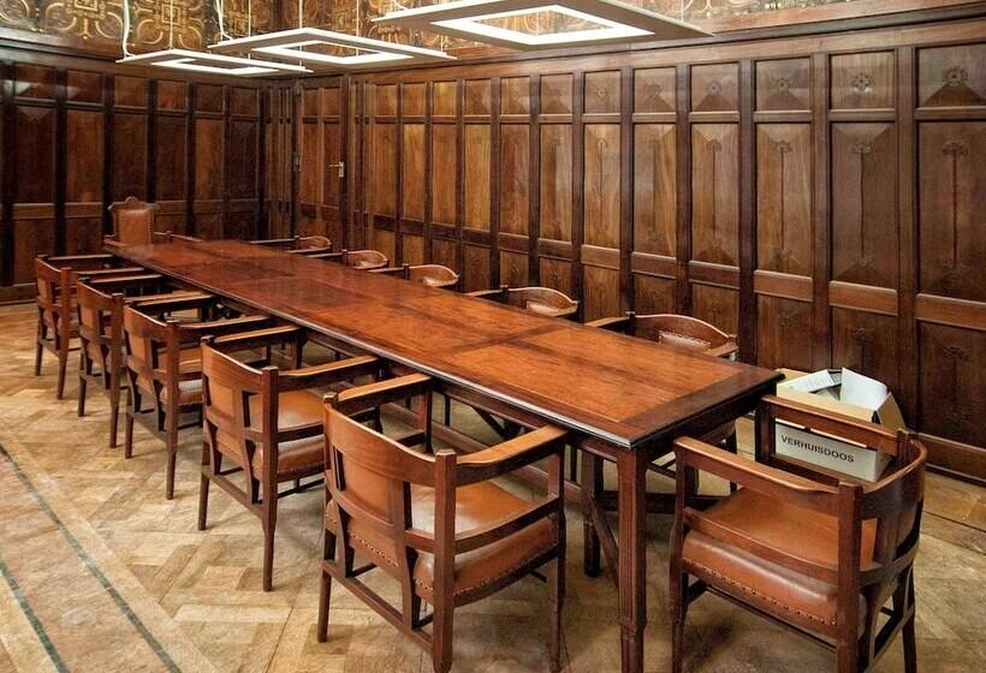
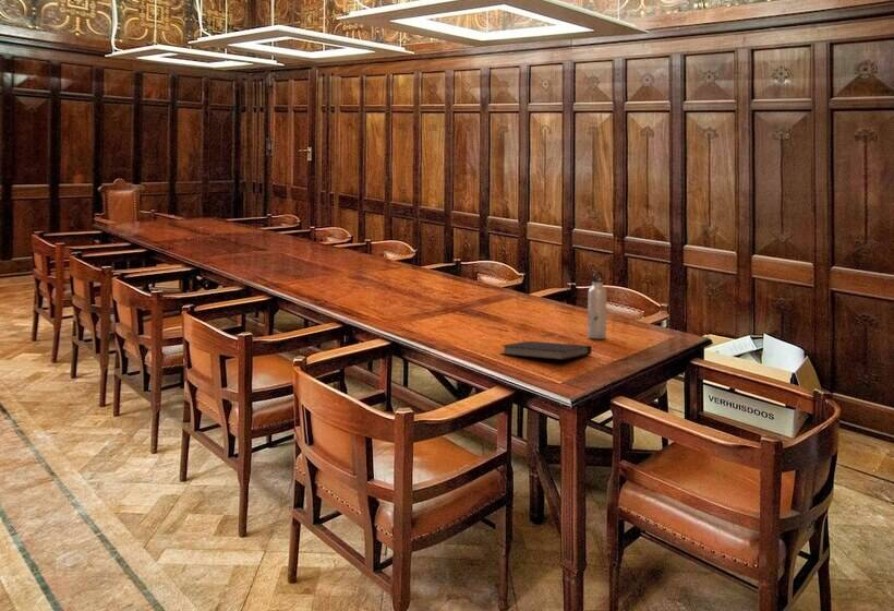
+ notebook [499,340,592,361]
+ water bottle [587,272,607,340]
